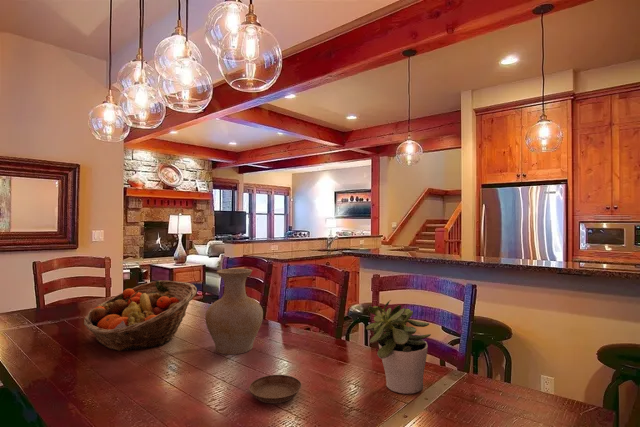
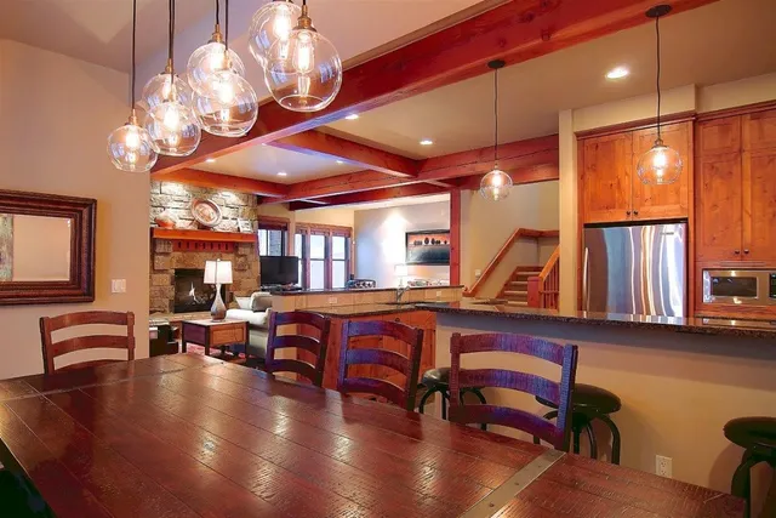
- potted plant [365,299,432,395]
- vase [204,267,264,355]
- saucer [248,374,302,404]
- fruit basket [83,280,198,352]
